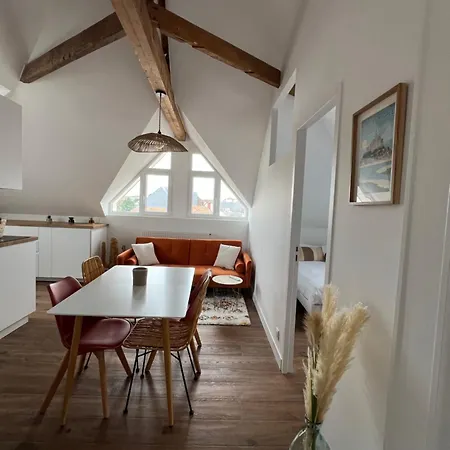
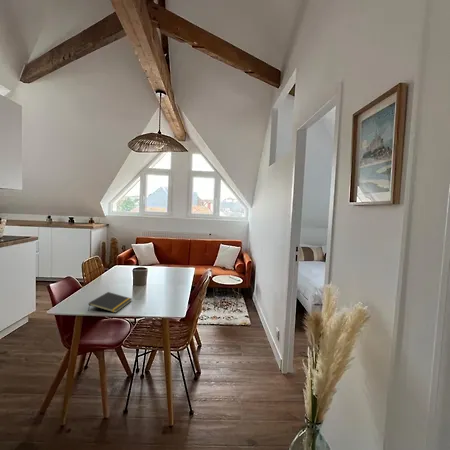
+ notepad [87,291,133,314]
